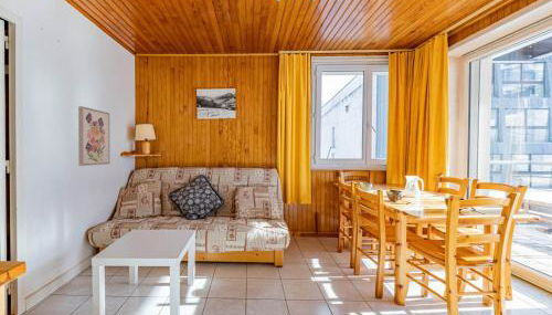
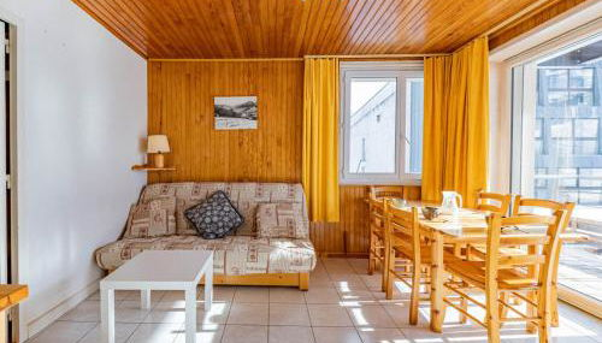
- wall art [77,105,112,167]
